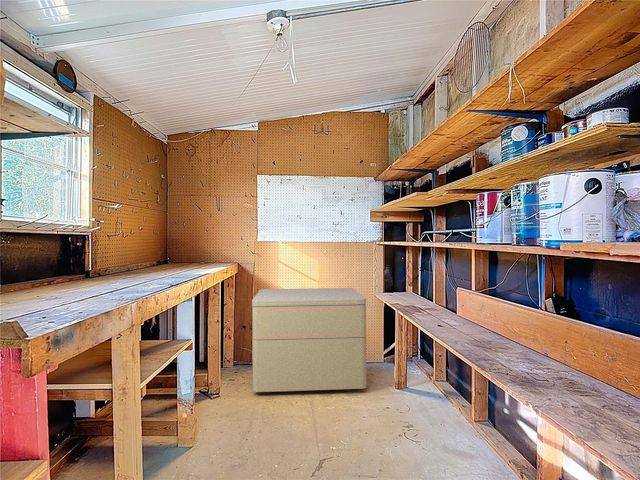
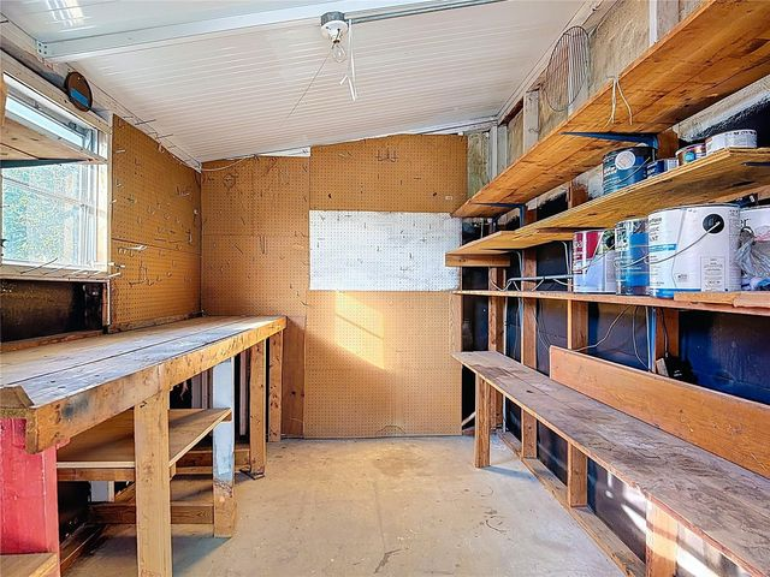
- nightstand [251,287,368,393]
